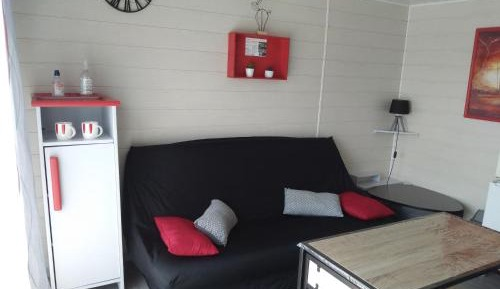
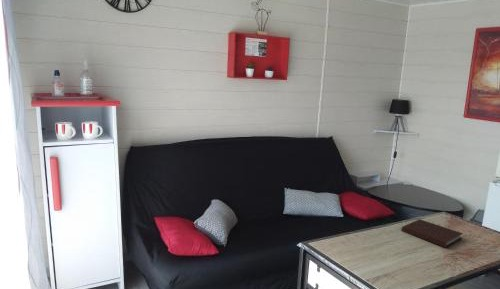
+ notebook [401,218,464,249]
